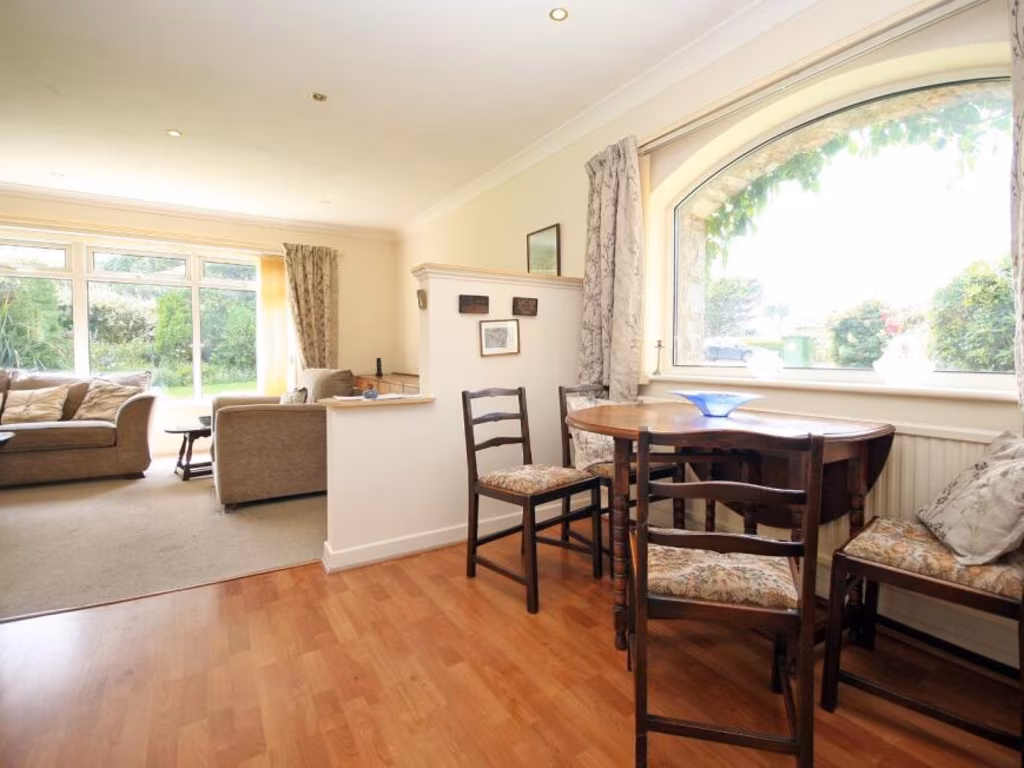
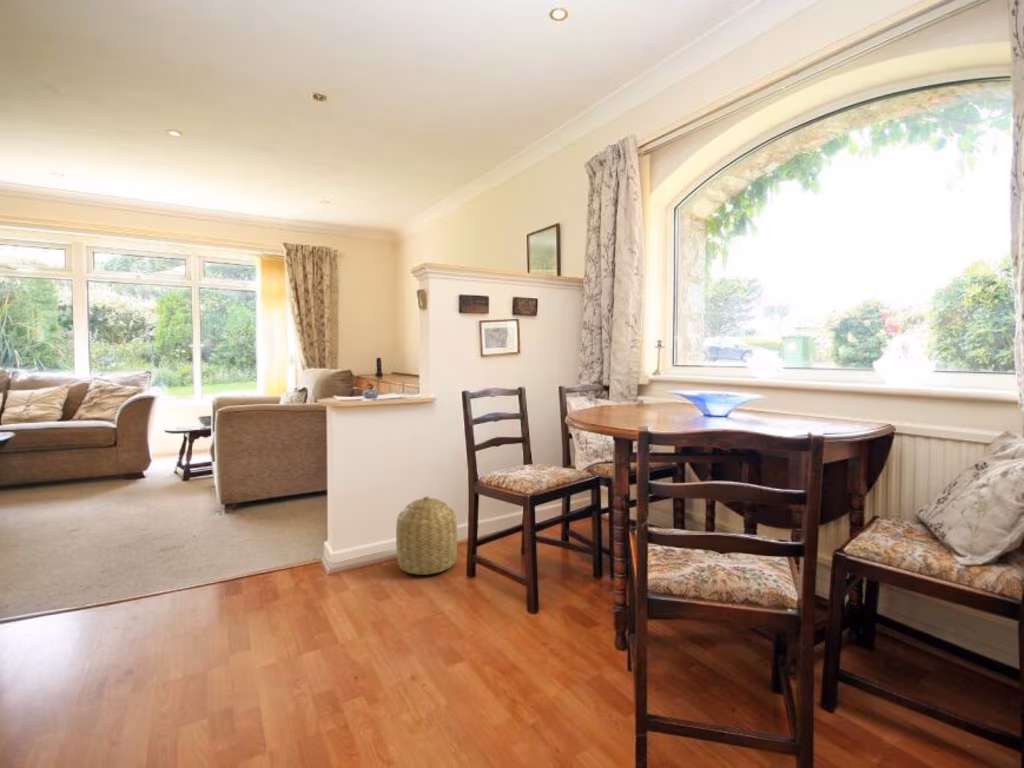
+ basket [395,495,458,576]
